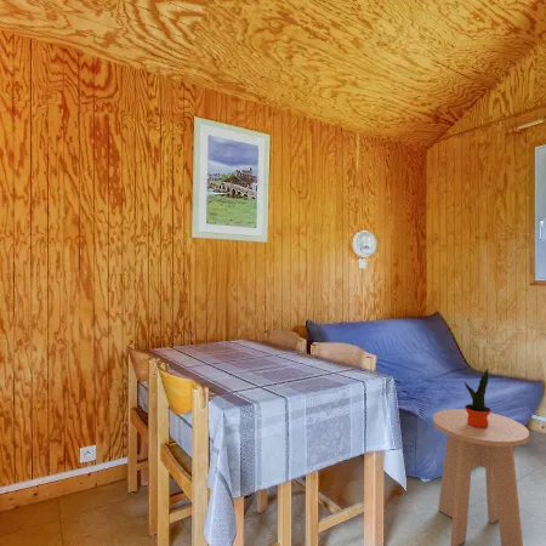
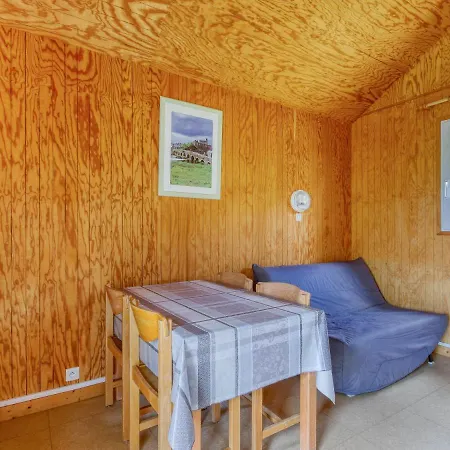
- side table [432,408,530,546]
- potted plant [462,368,491,428]
